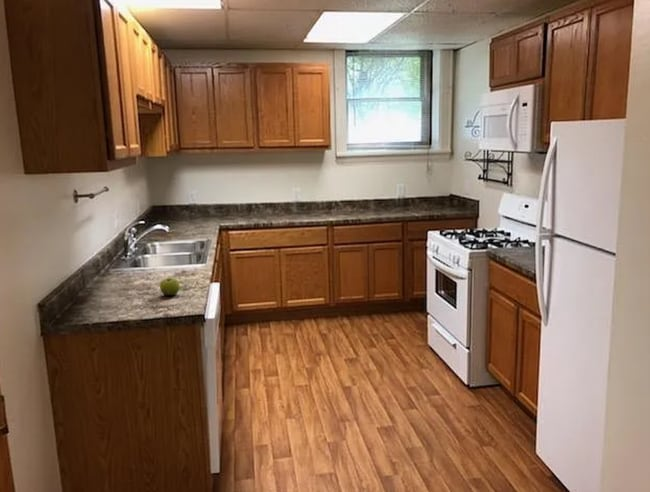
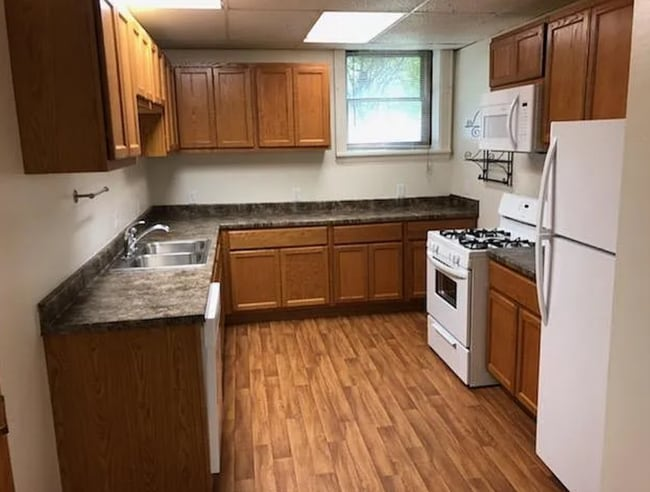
- fruit [159,277,181,296]
